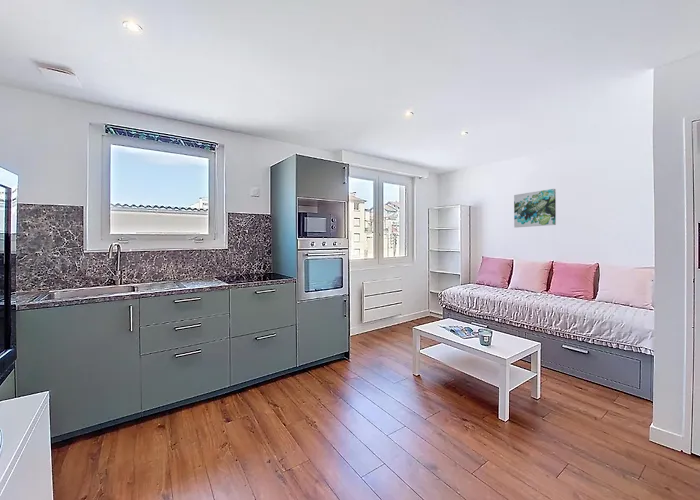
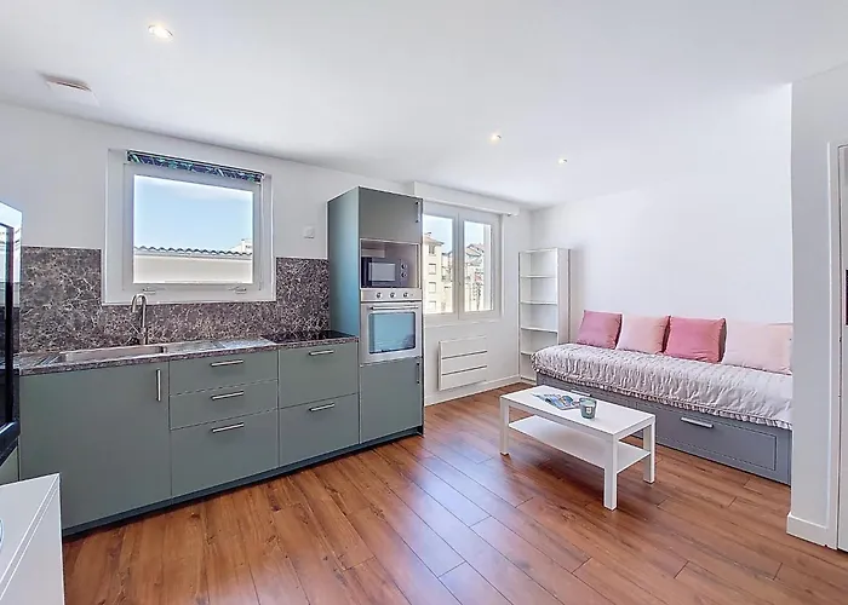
- wall art [513,188,557,228]
